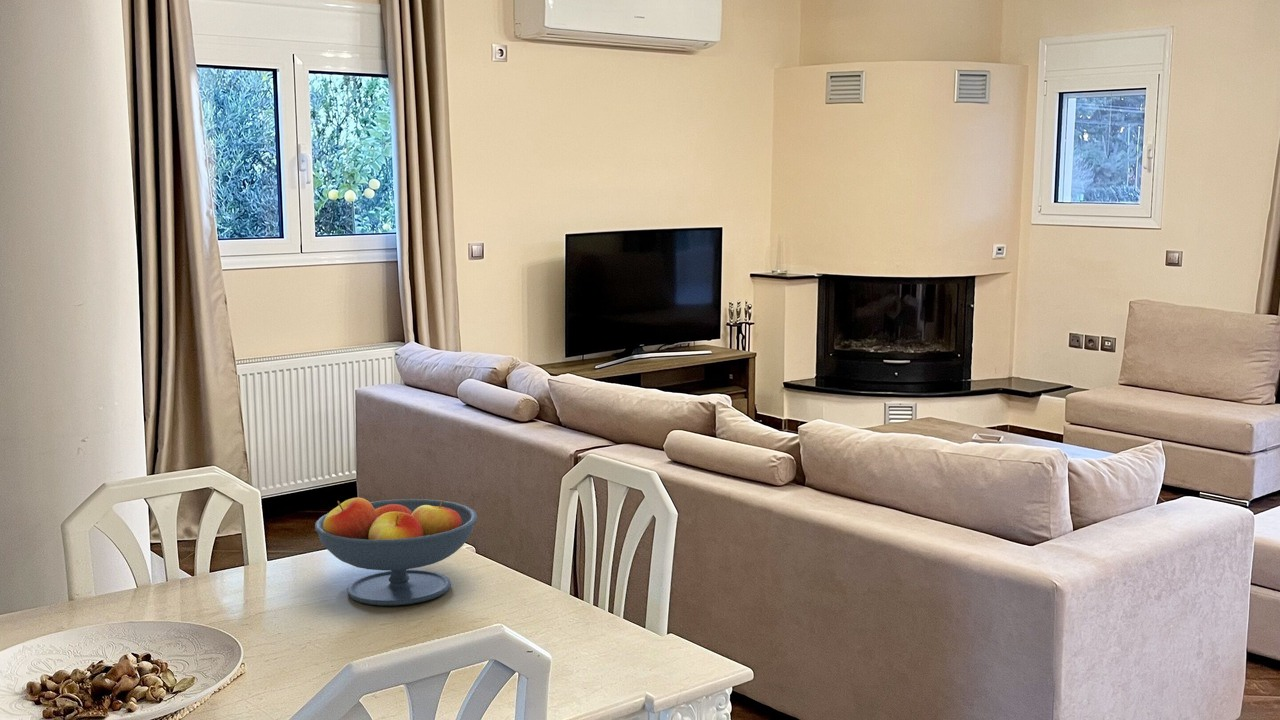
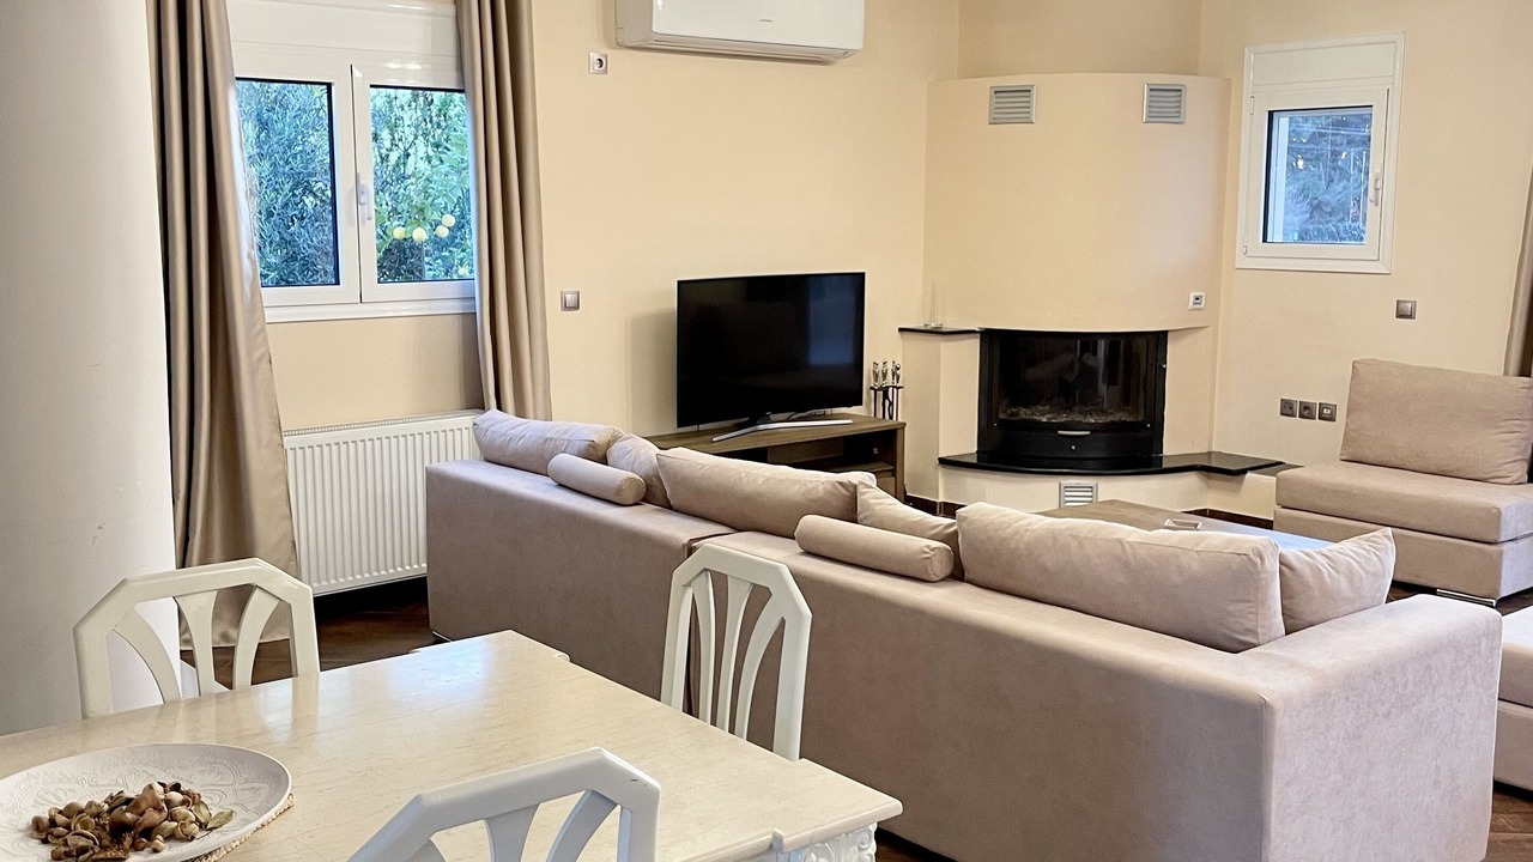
- fruit bowl [314,497,478,606]
